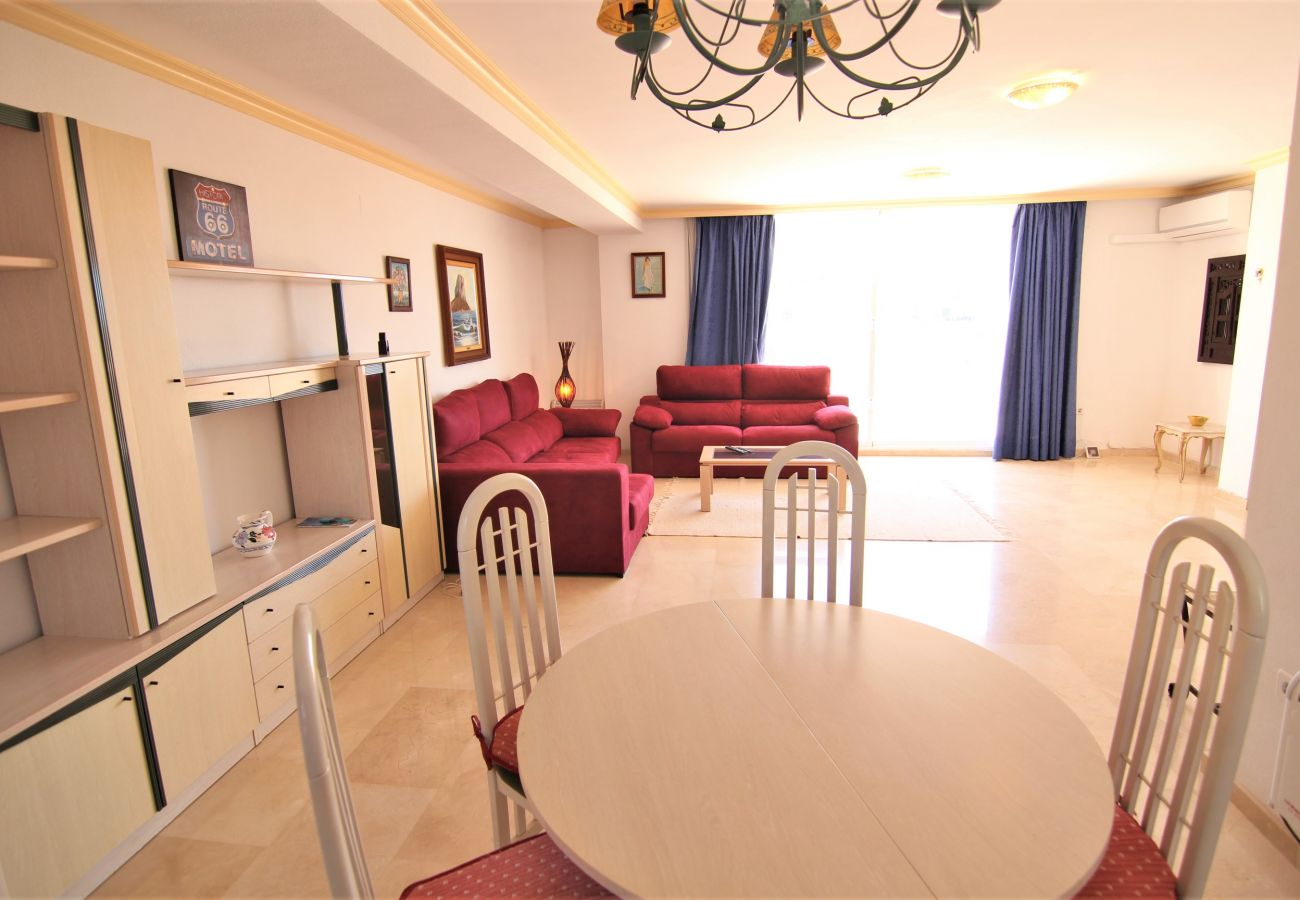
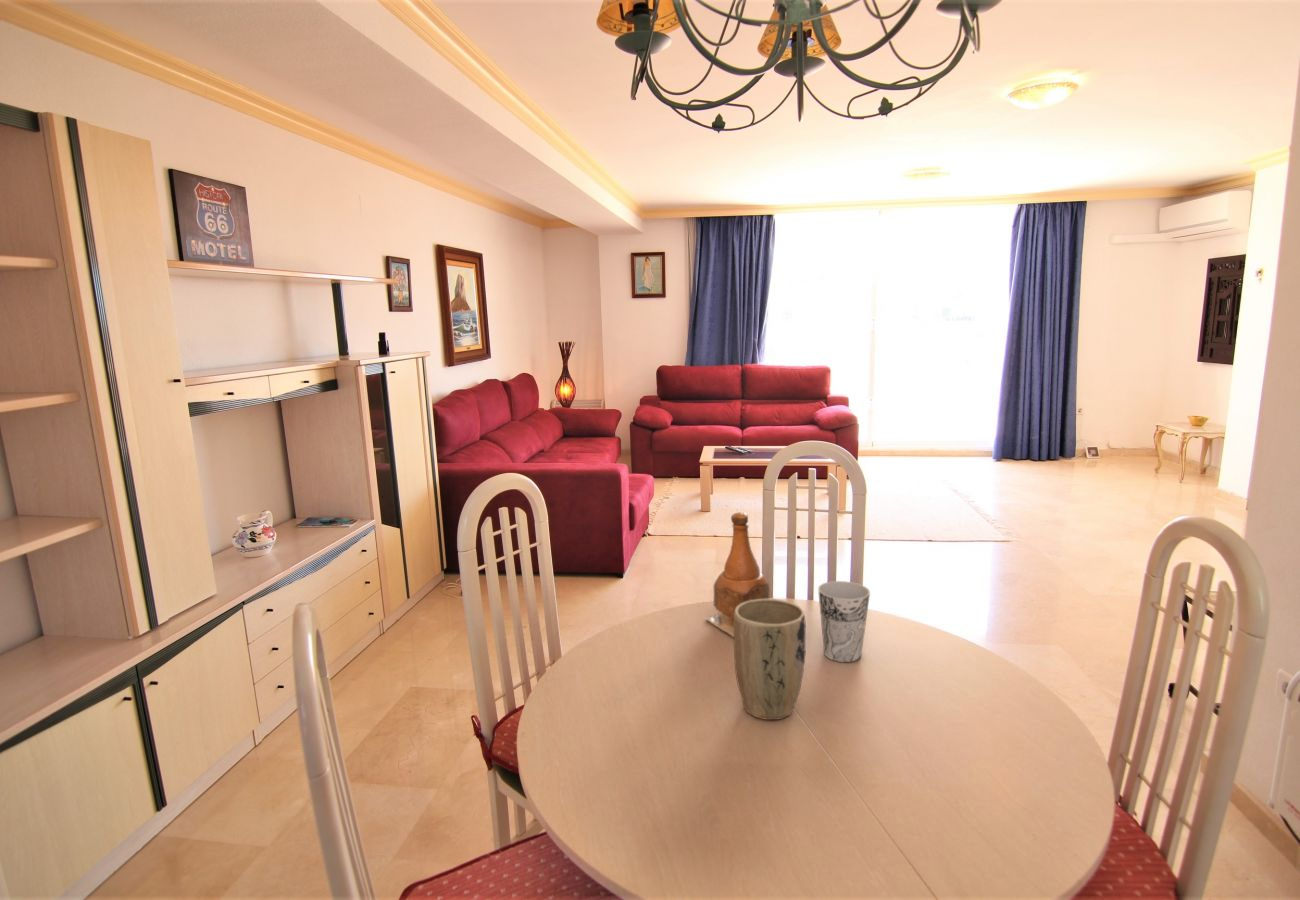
+ plant pot [733,598,807,721]
+ bottle [703,511,771,638]
+ cup [817,580,871,663]
